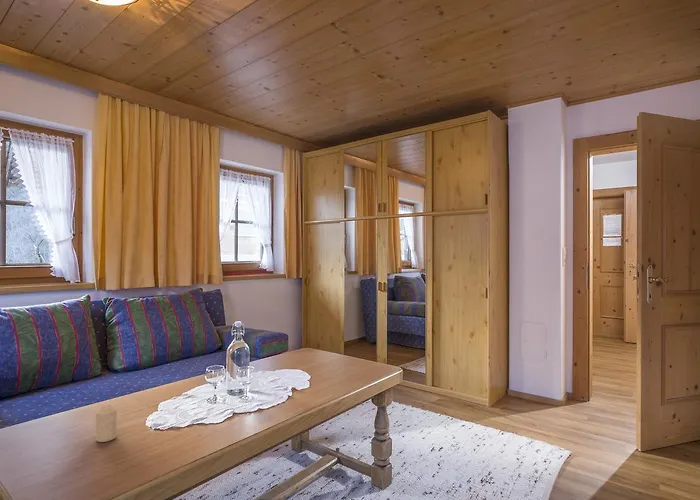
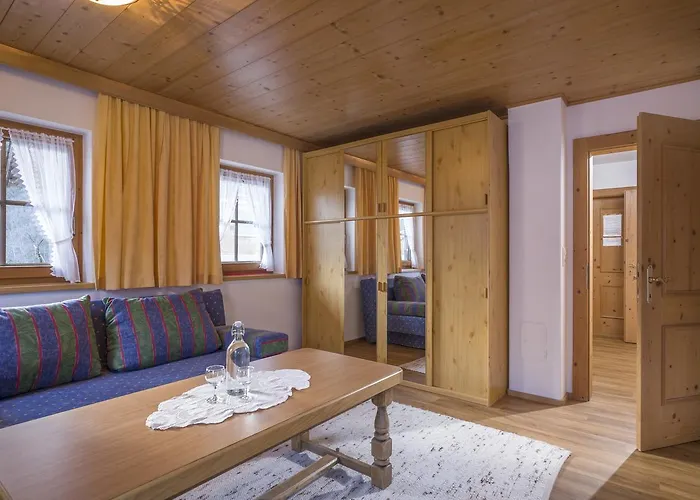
- candle [95,404,118,443]
